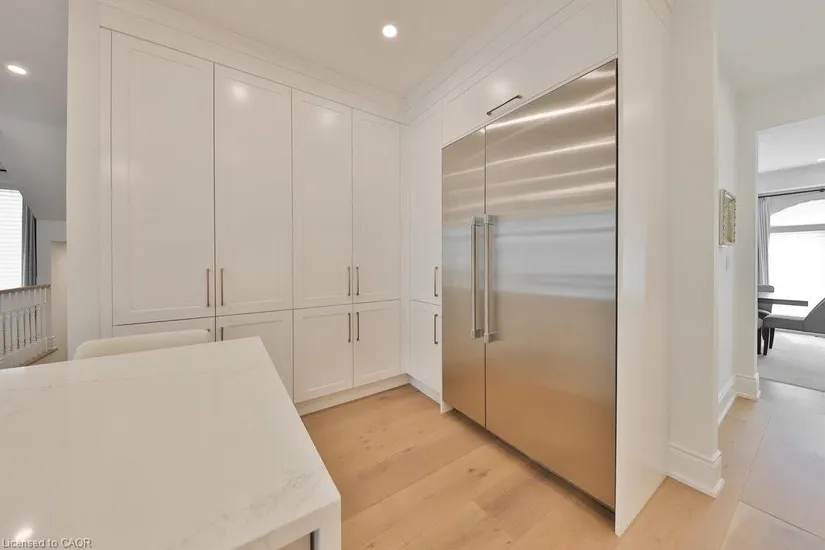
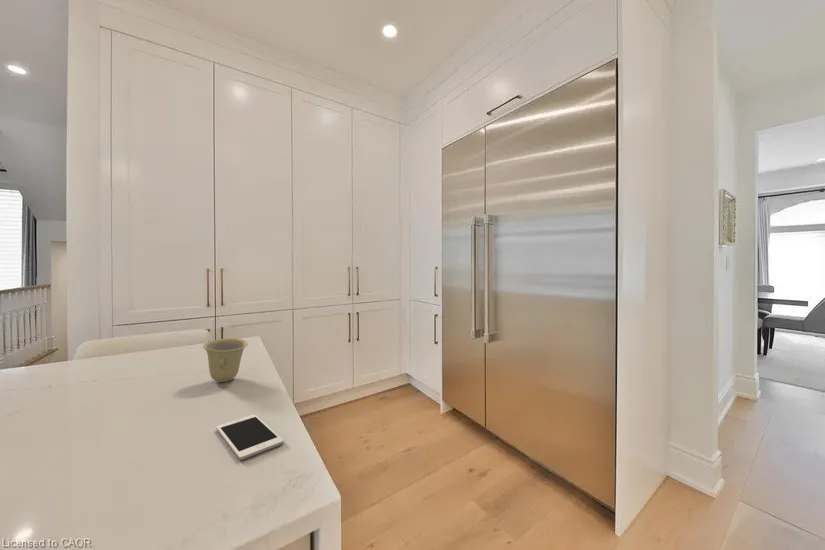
+ cell phone [216,414,284,461]
+ cup [202,338,249,383]
